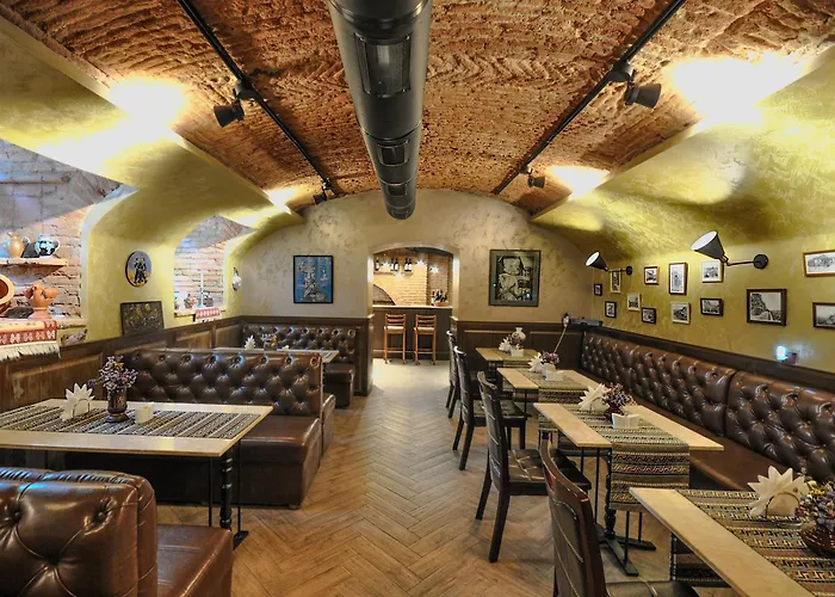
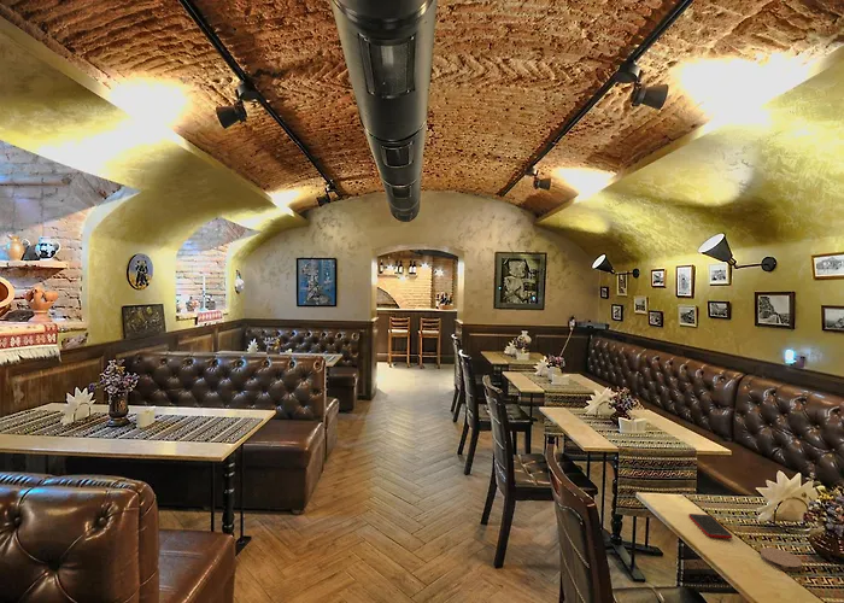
+ coaster [760,546,803,573]
+ cell phone [687,513,733,540]
